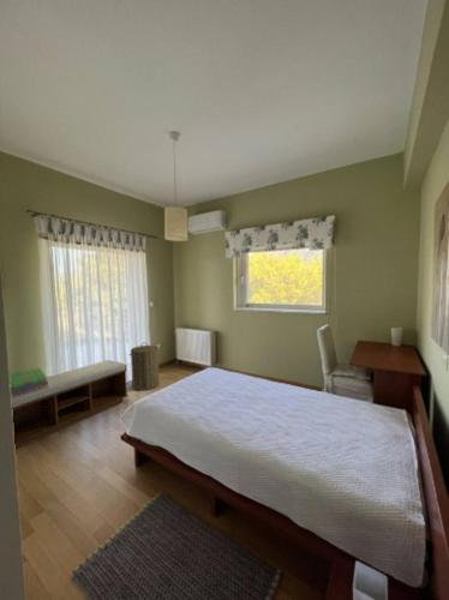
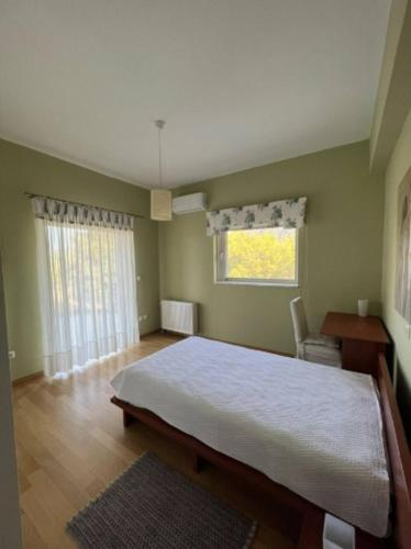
- laundry hamper [128,341,161,392]
- stack of books [8,366,49,397]
- bench [11,359,128,450]
